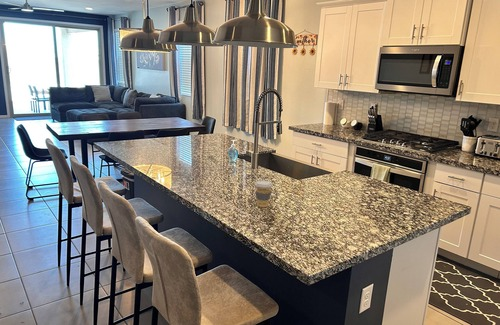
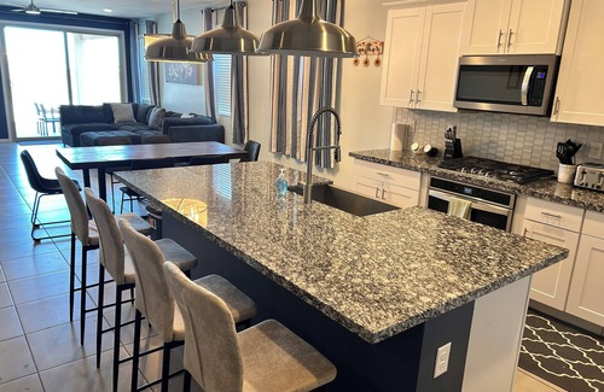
- coffee cup [254,179,274,208]
